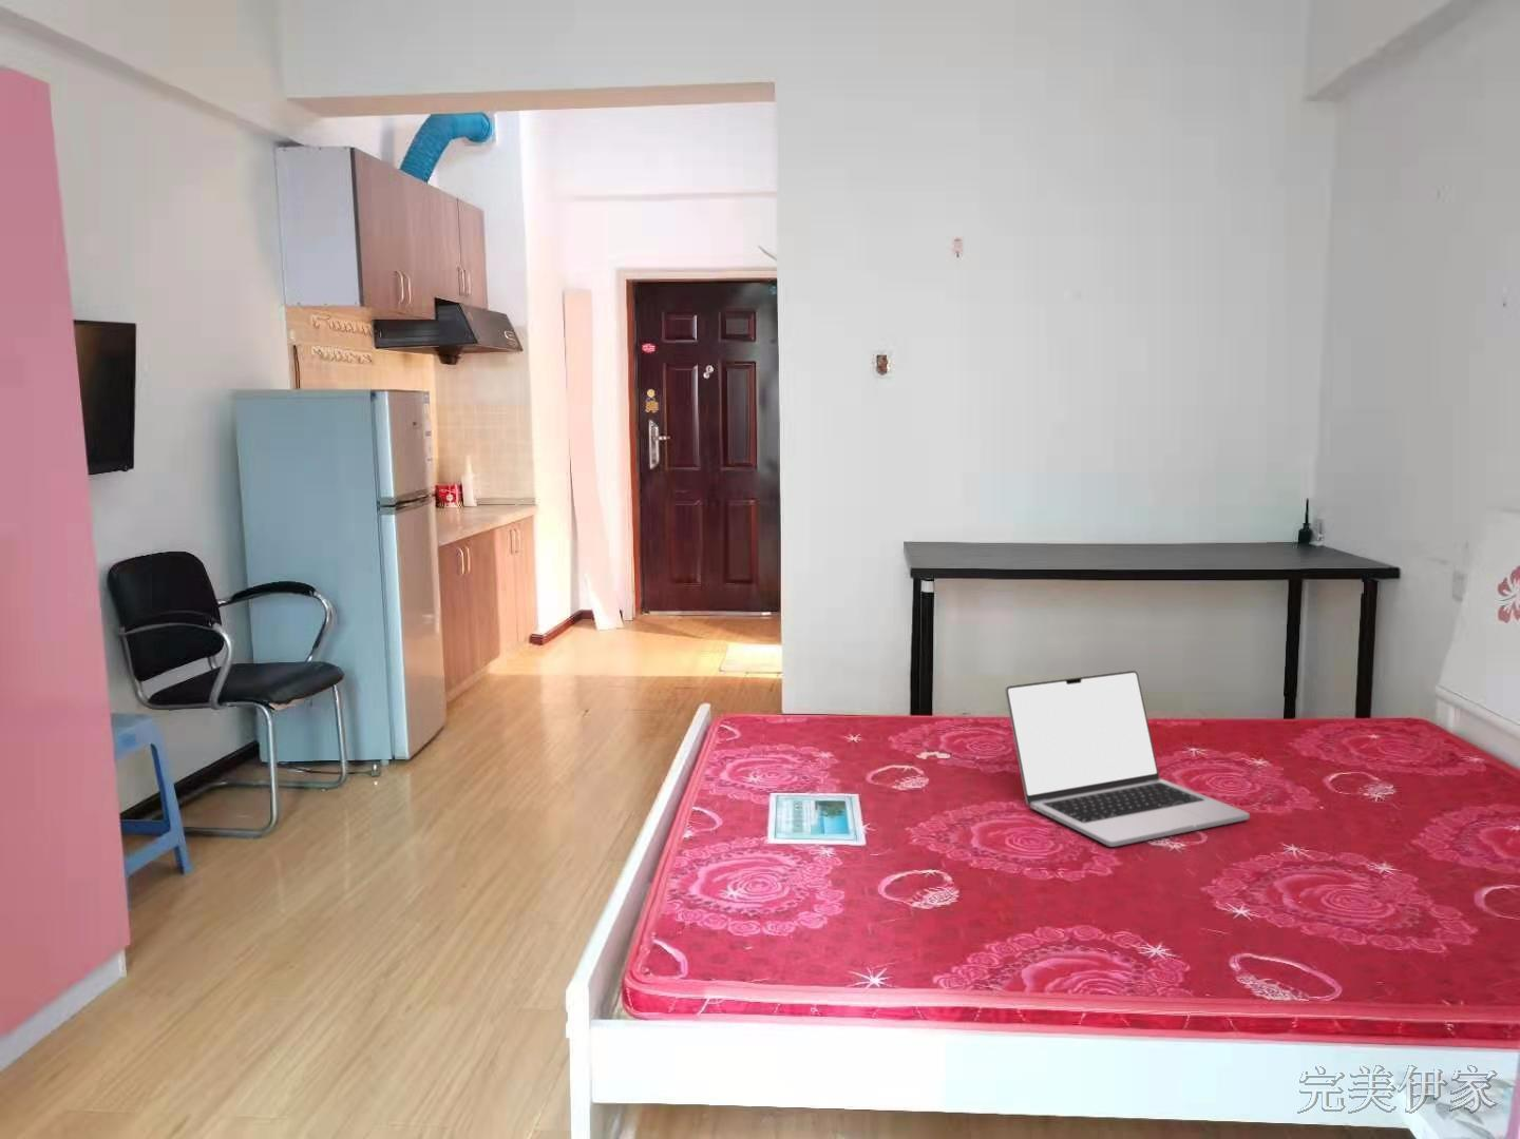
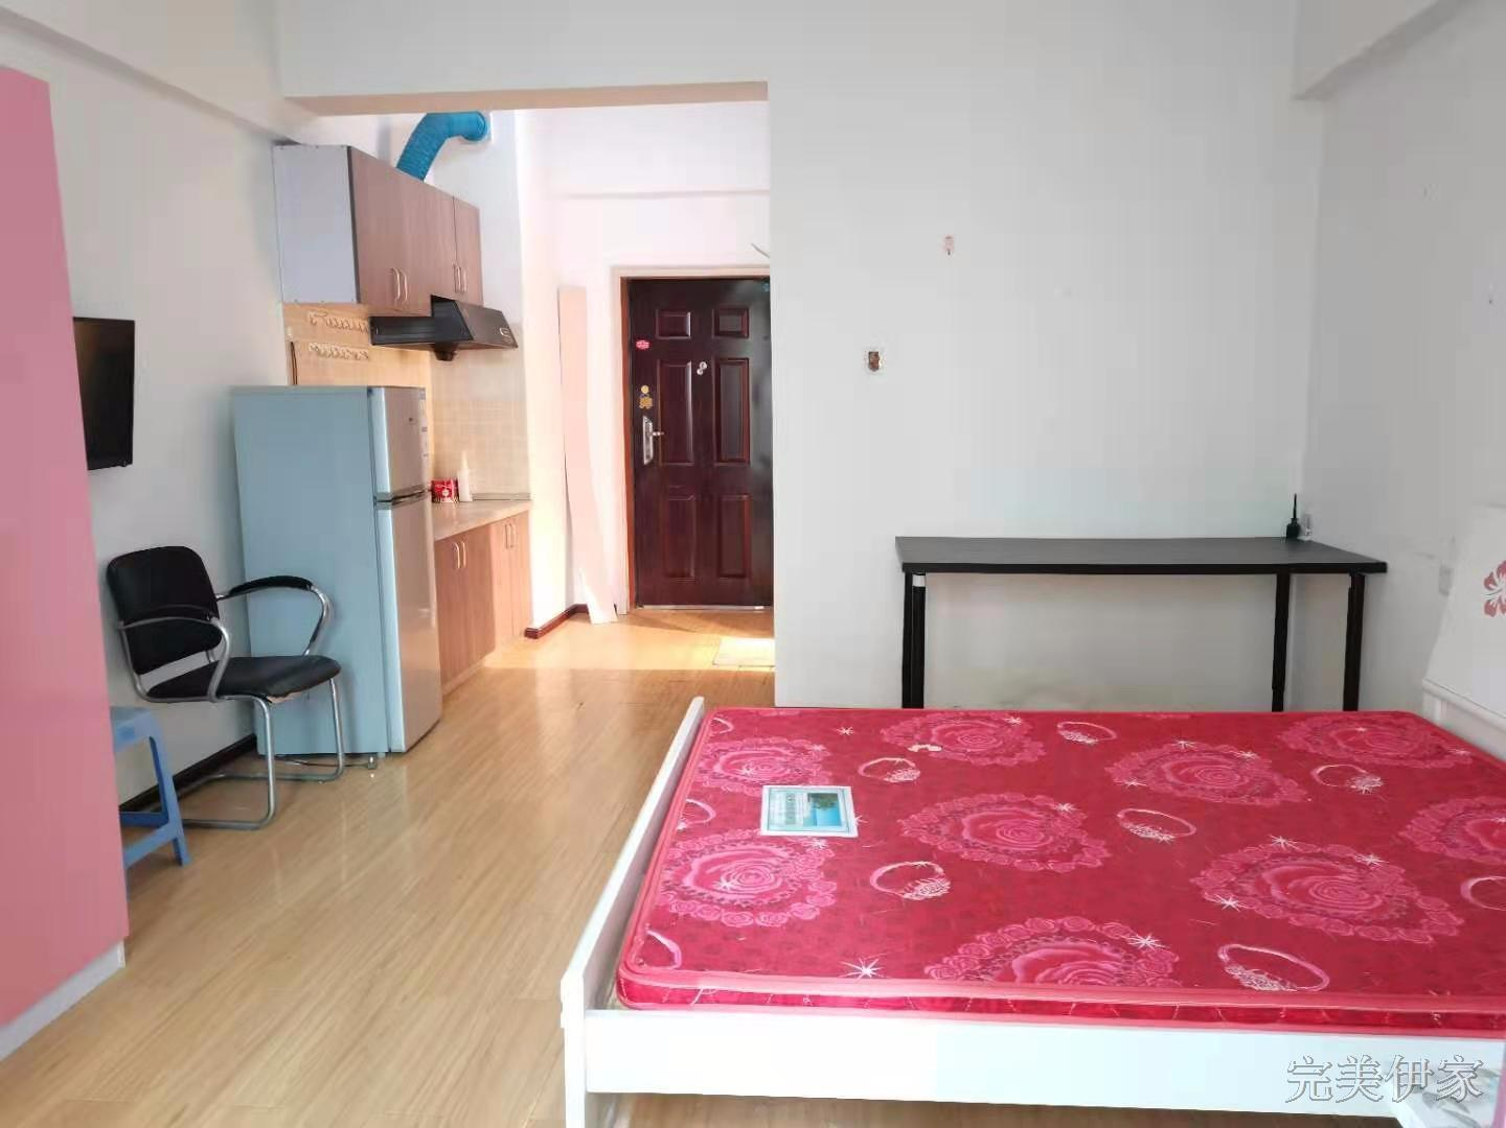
- laptop [1004,670,1251,848]
